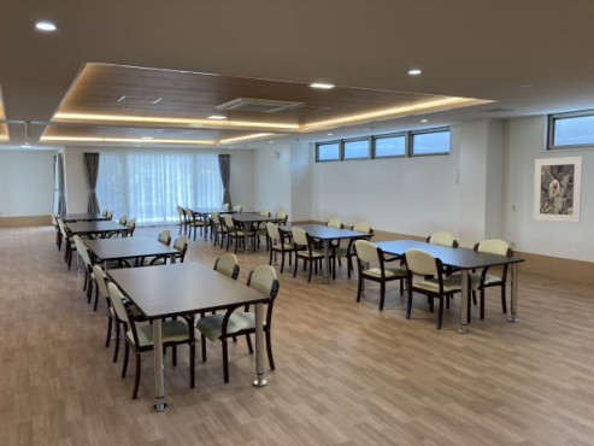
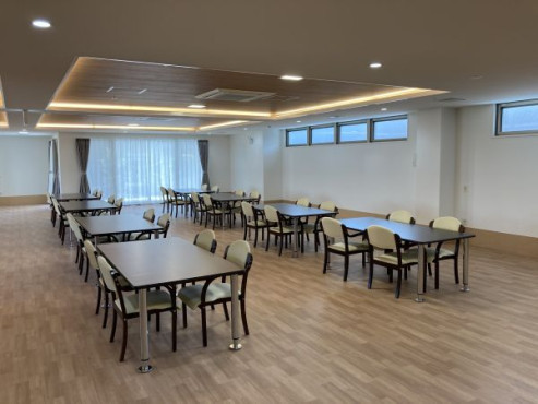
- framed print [533,155,584,224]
